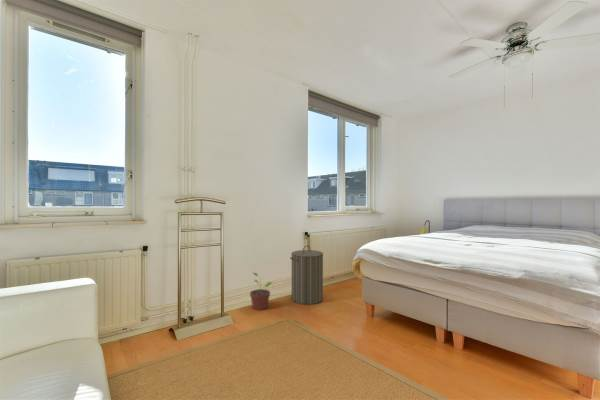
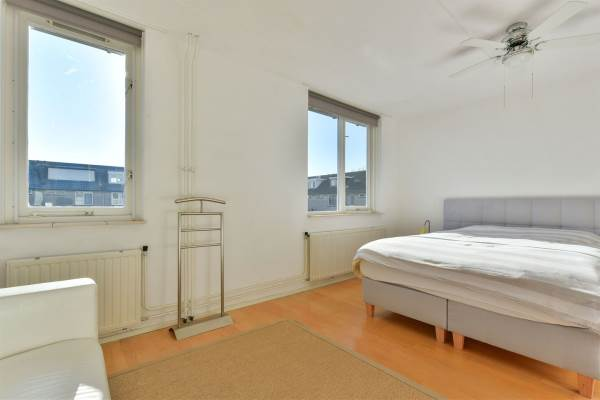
- laundry hamper [289,244,324,305]
- potted plant [249,271,273,311]
